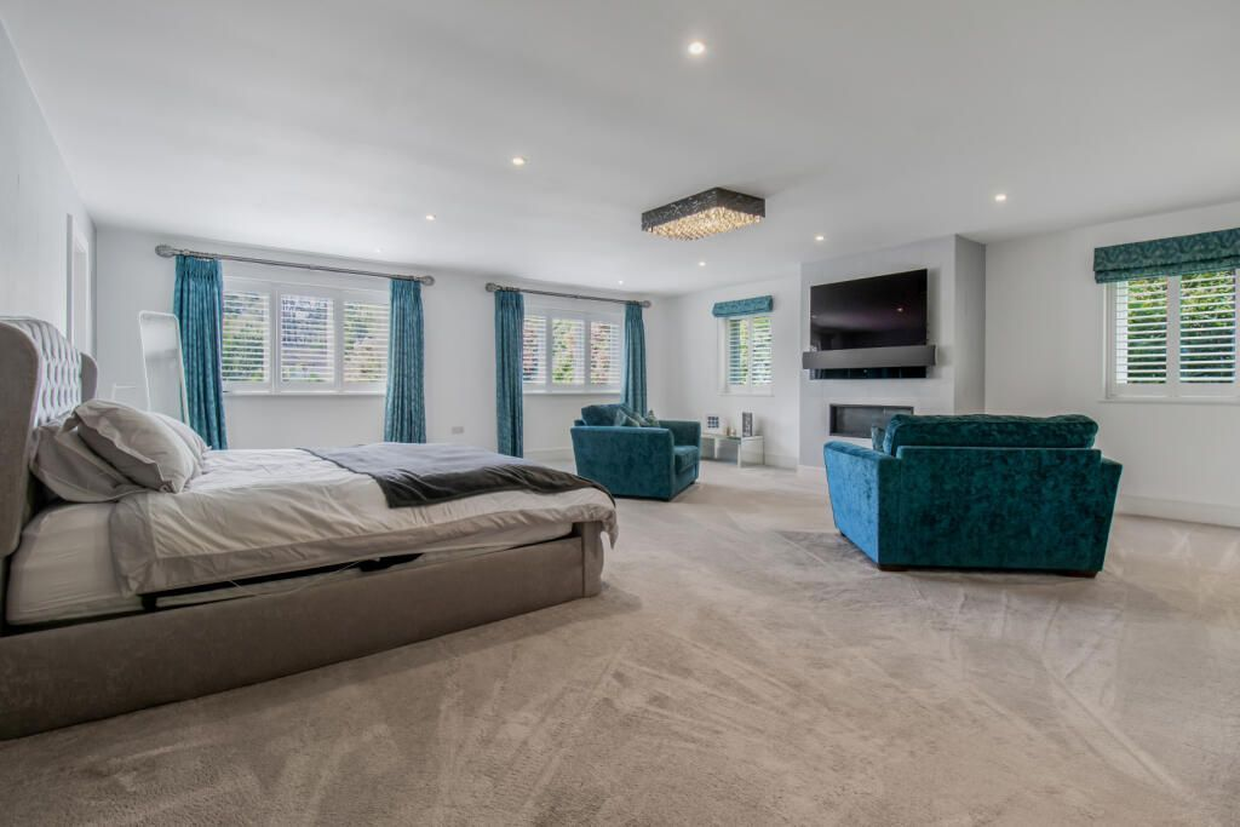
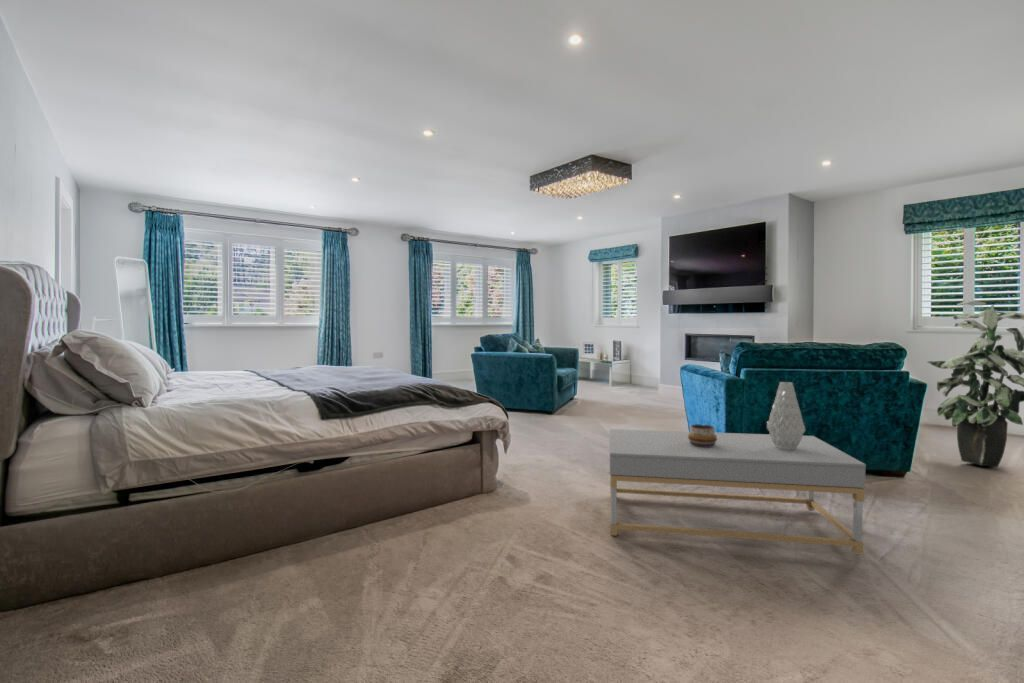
+ decorative bowl [688,423,717,447]
+ vase [766,381,806,450]
+ coffee table [609,428,867,556]
+ indoor plant [926,300,1024,468]
